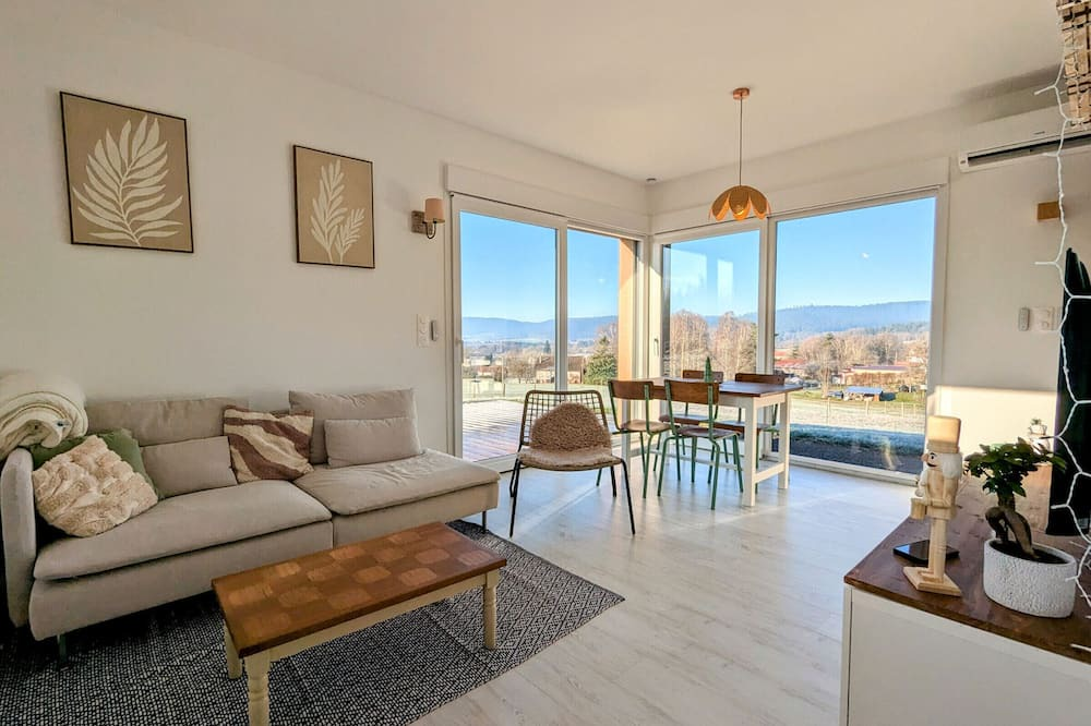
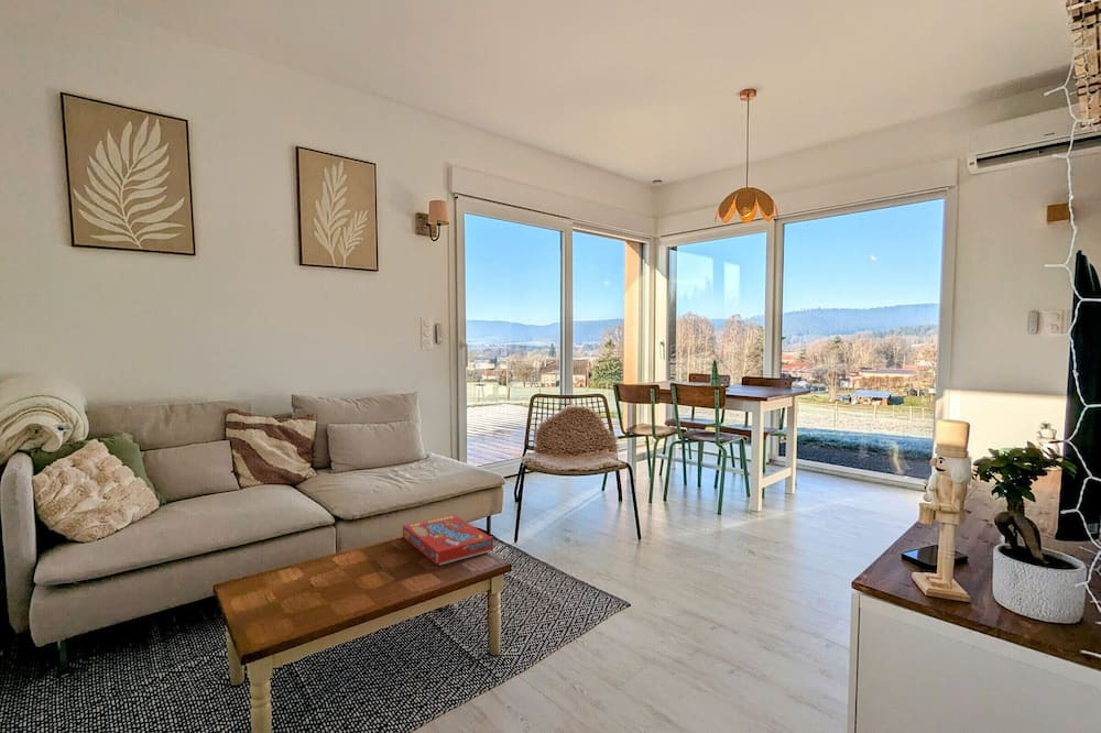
+ snack box [402,514,494,567]
